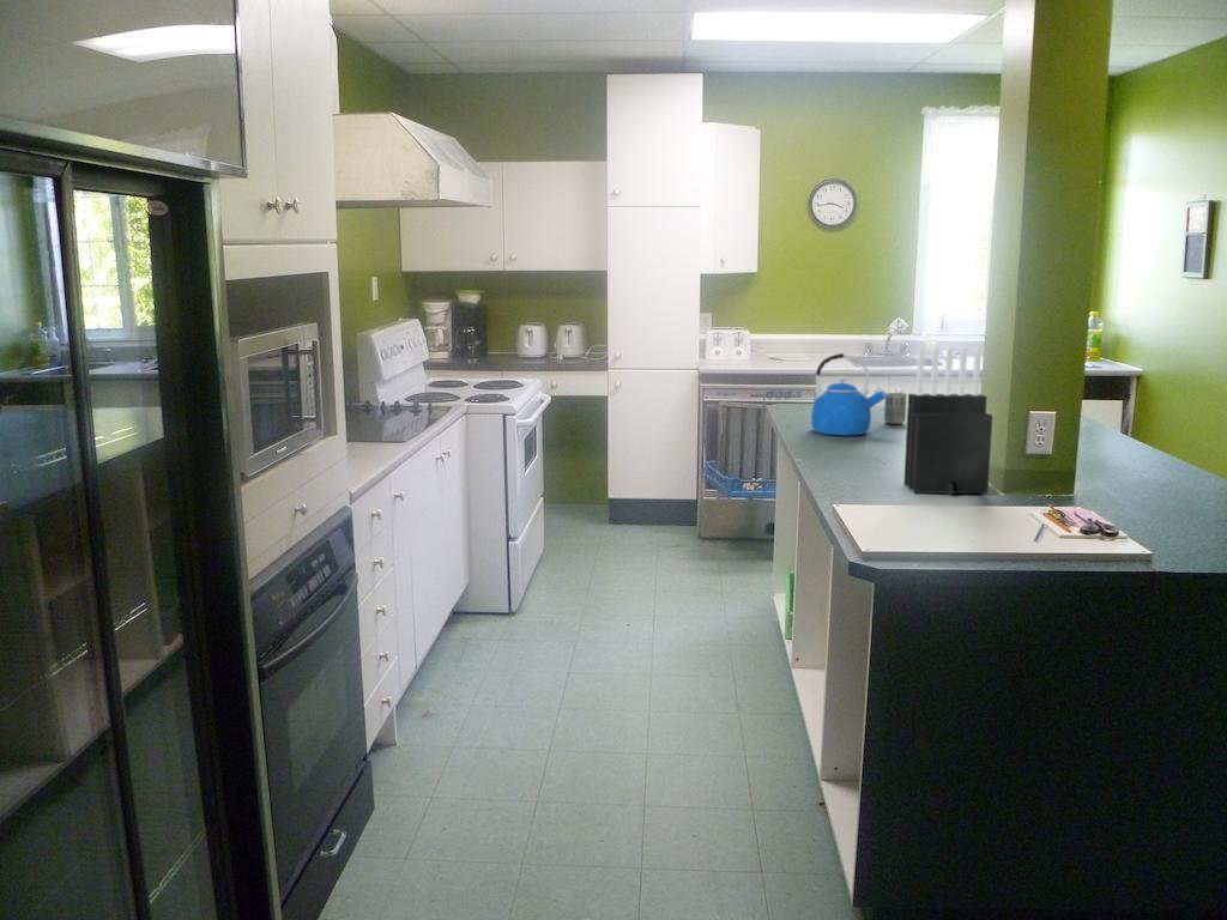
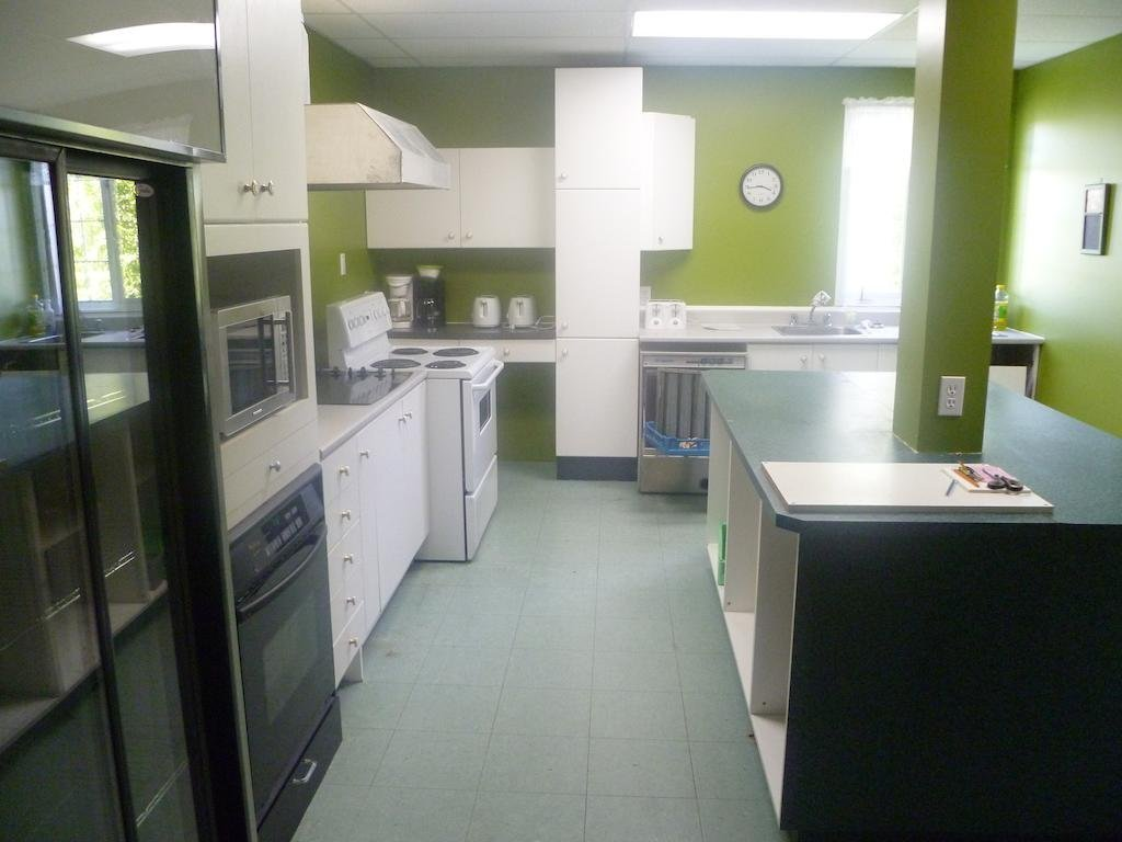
- kettle [810,352,887,436]
- knife block [902,346,993,497]
- cup [883,392,907,425]
